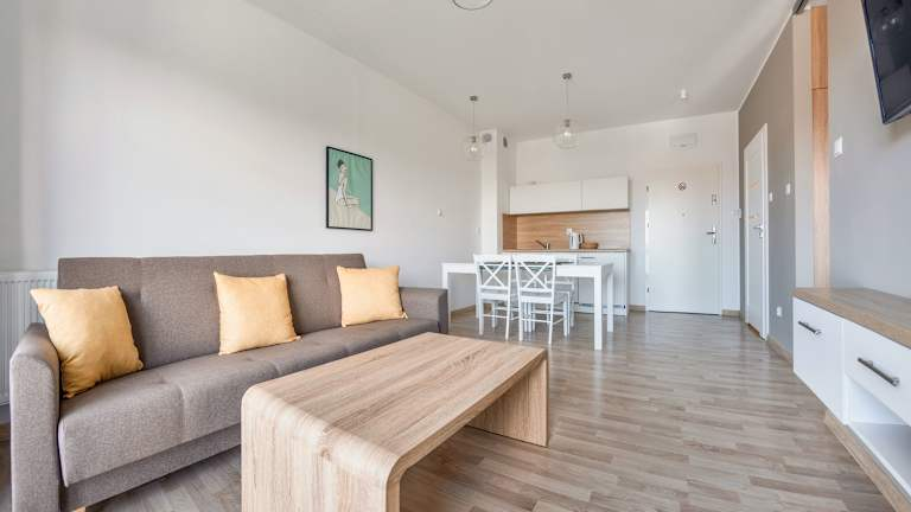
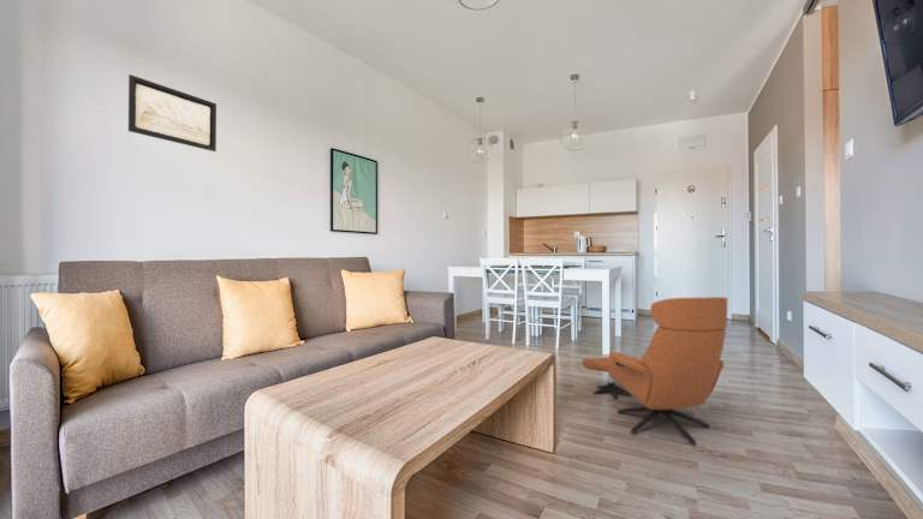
+ armchair [580,296,728,446]
+ wall art [127,73,218,153]
